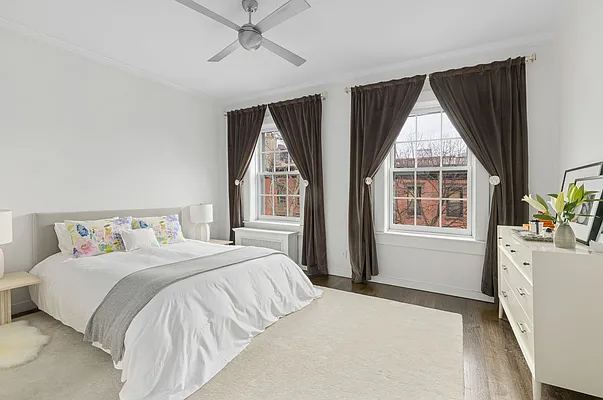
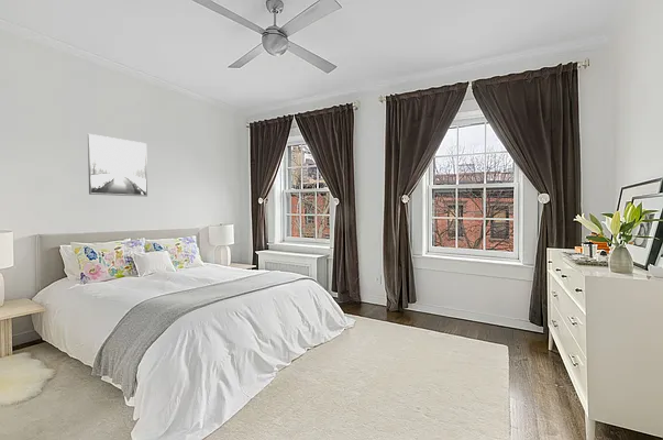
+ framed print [87,133,148,197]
